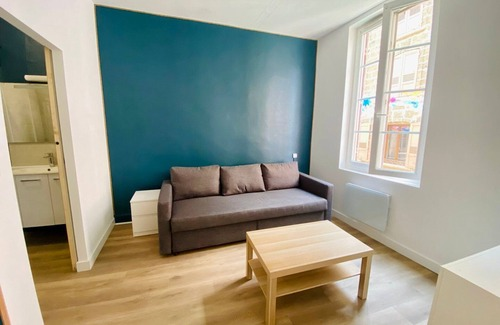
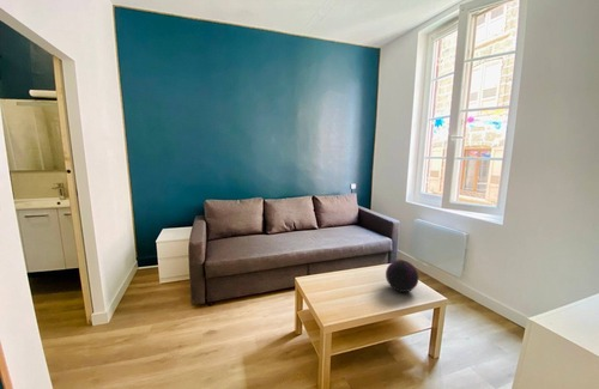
+ decorative orb [385,259,419,293]
